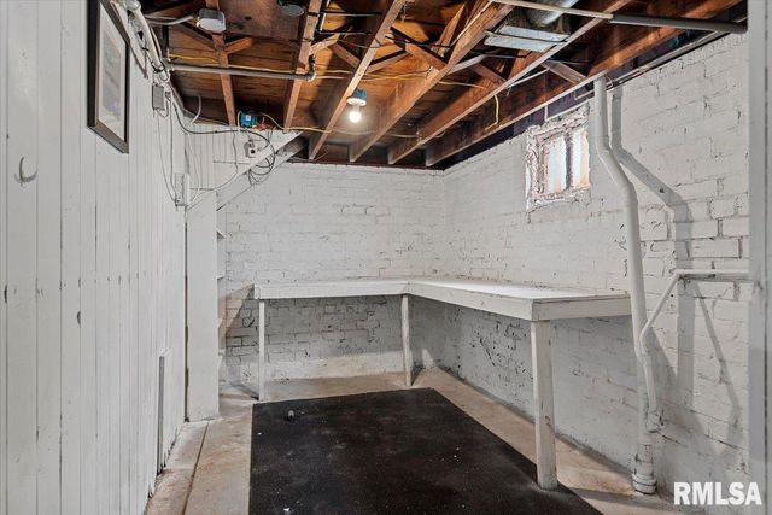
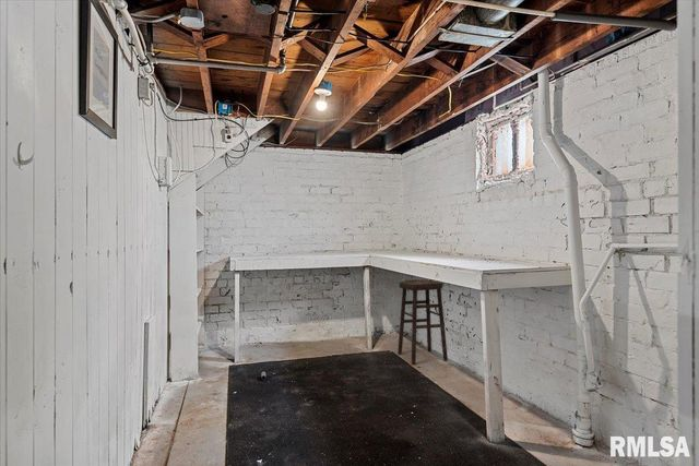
+ stool [396,278,449,366]
